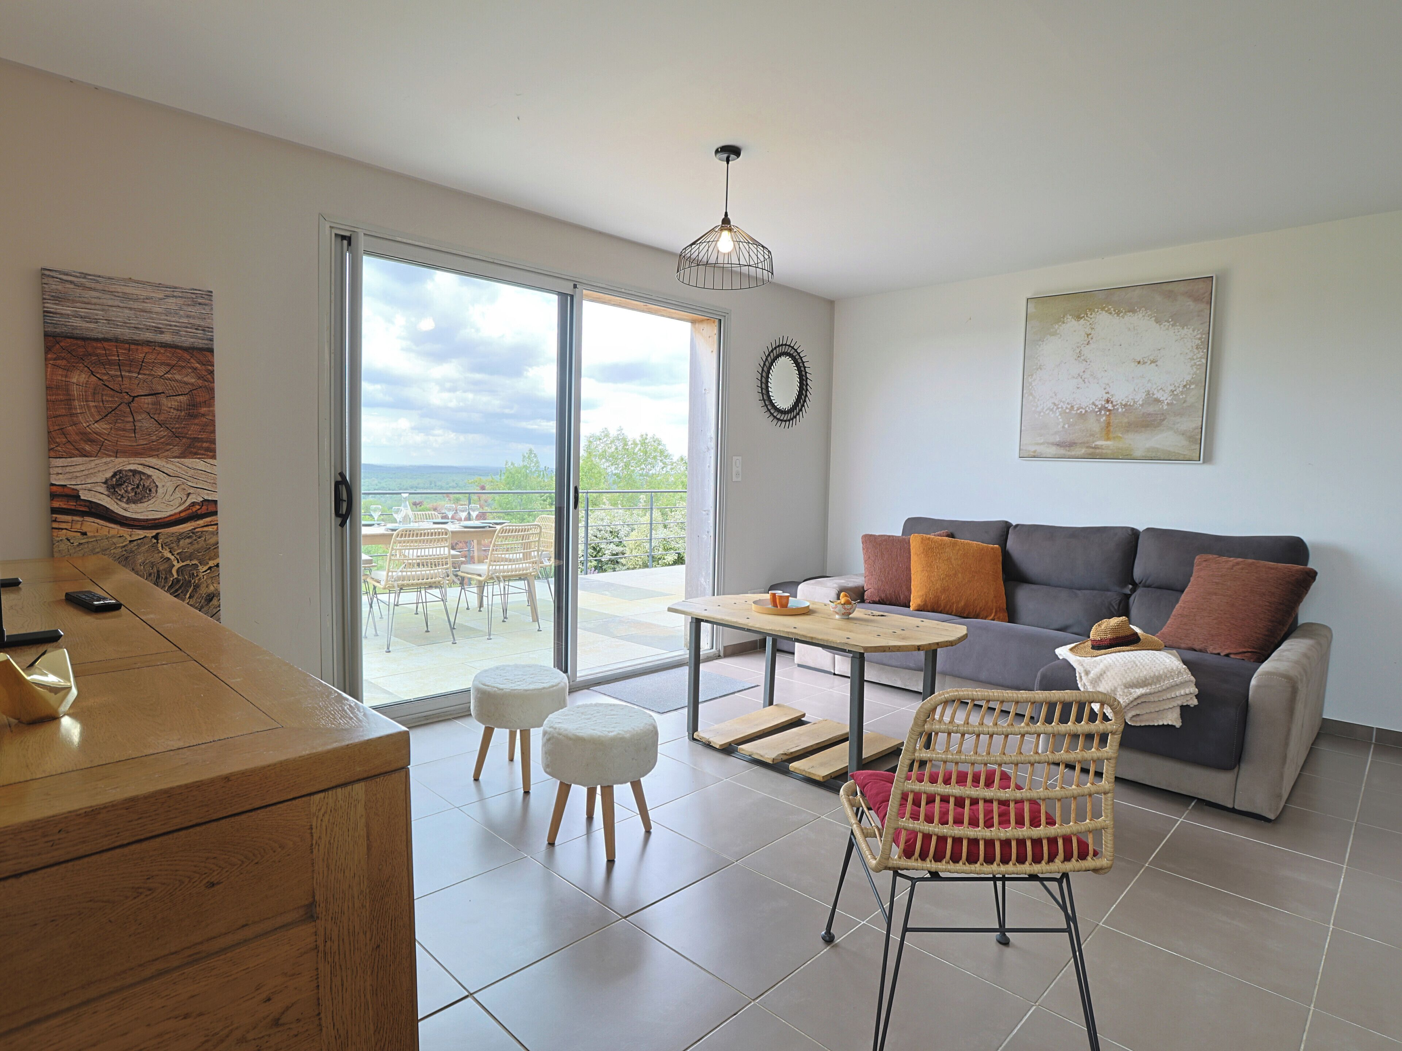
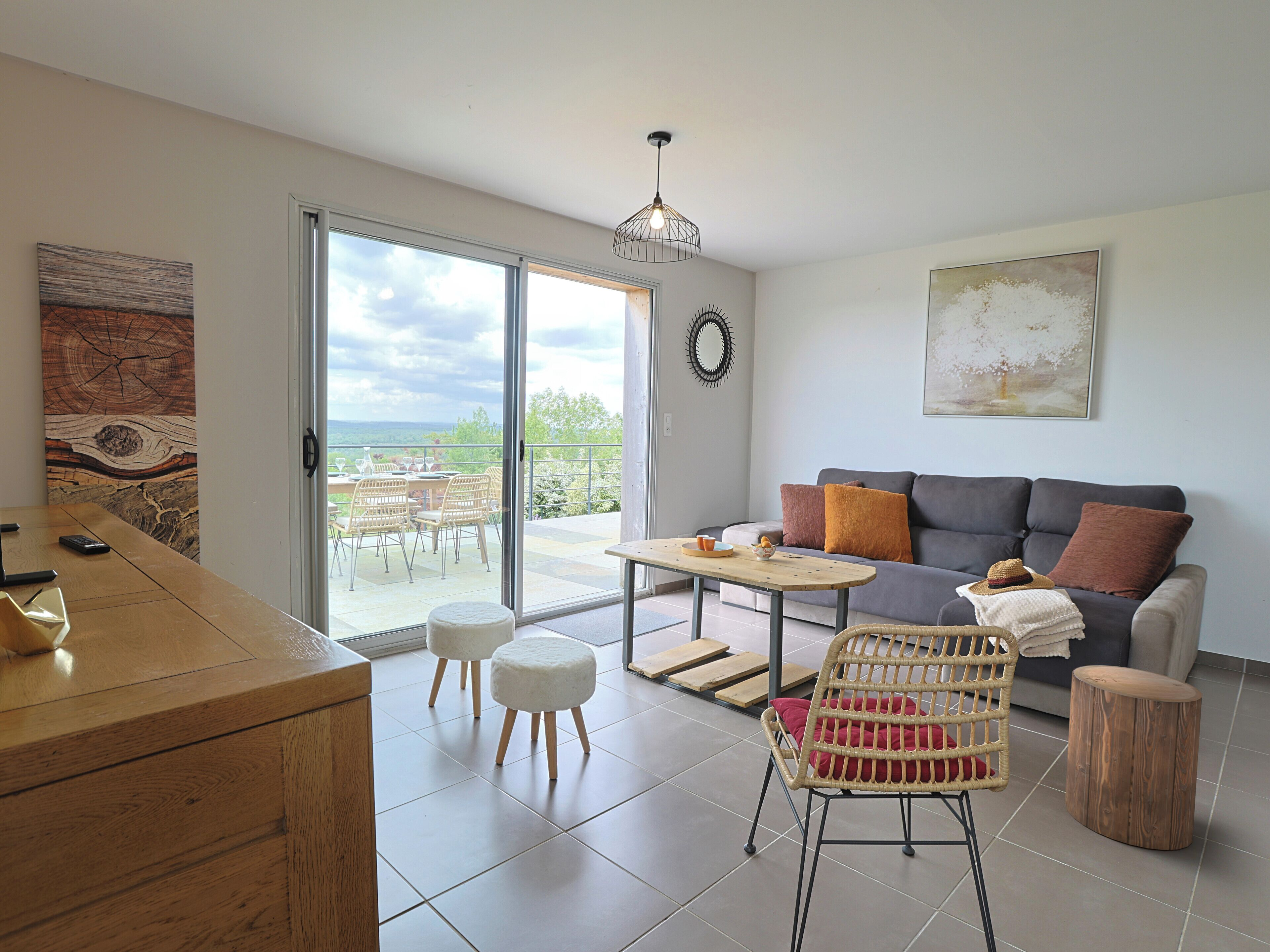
+ stool [1065,665,1203,850]
